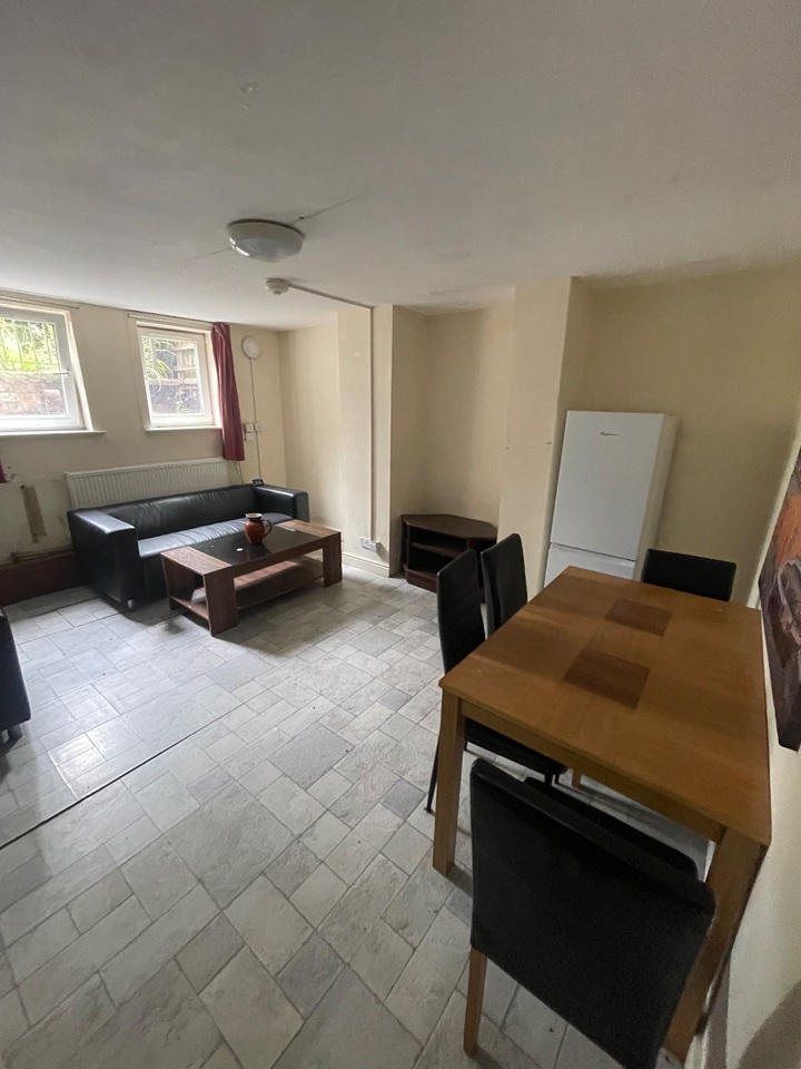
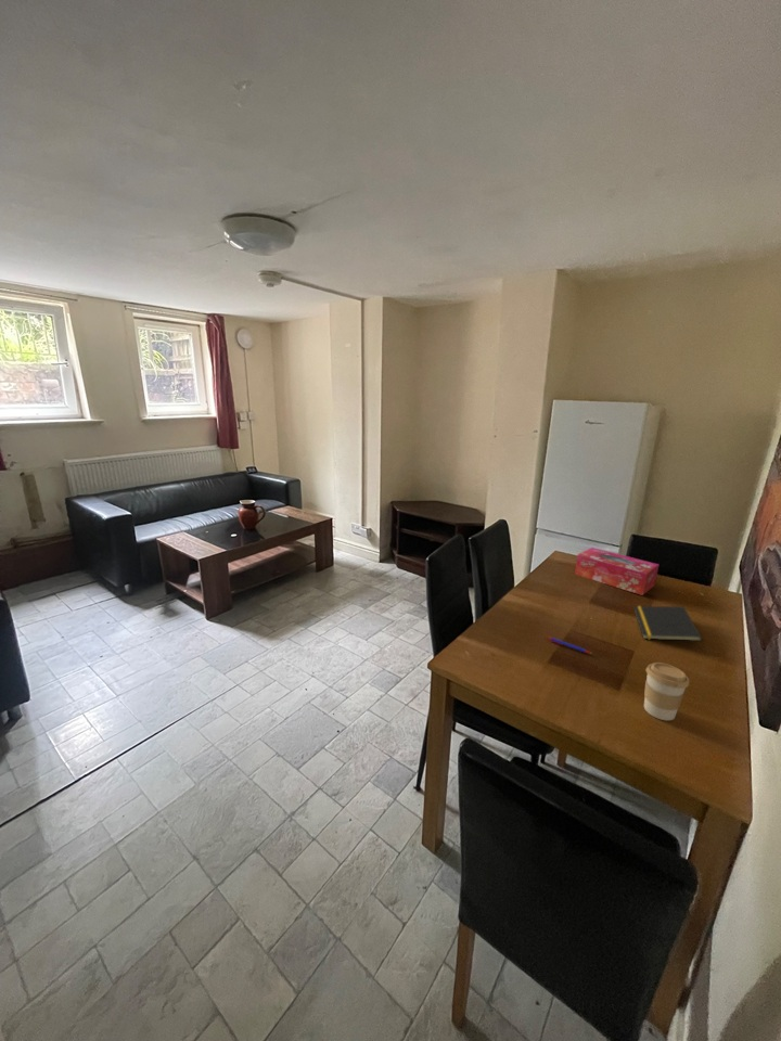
+ coffee cup [643,661,690,721]
+ notepad [632,605,703,642]
+ tissue box [574,547,660,596]
+ pen [547,635,593,655]
